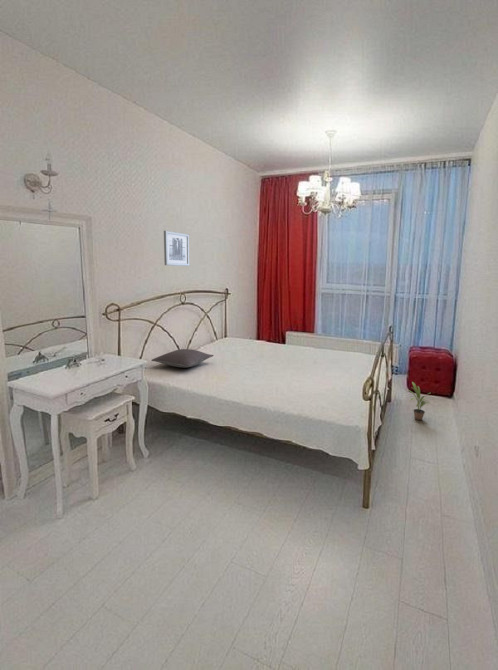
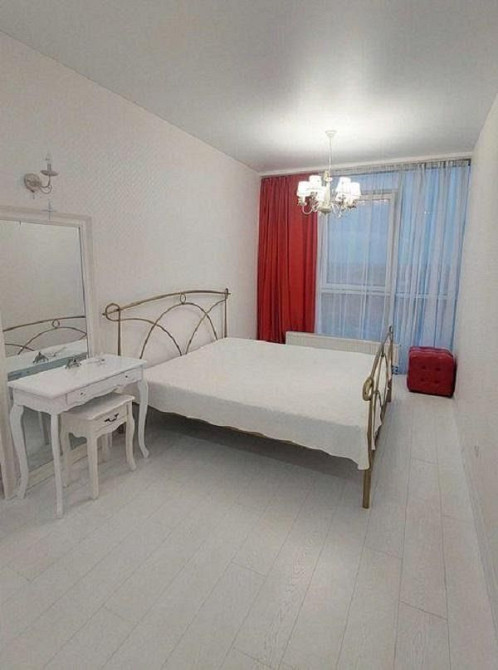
- wall art [163,230,190,267]
- potted plant [407,381,432,421]
- pillow [150,348,215,369]
